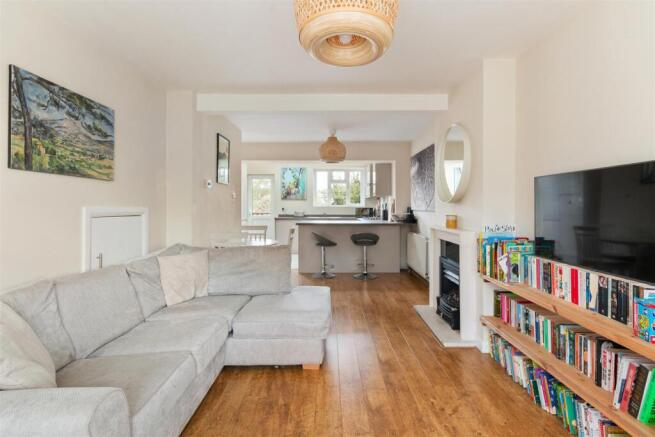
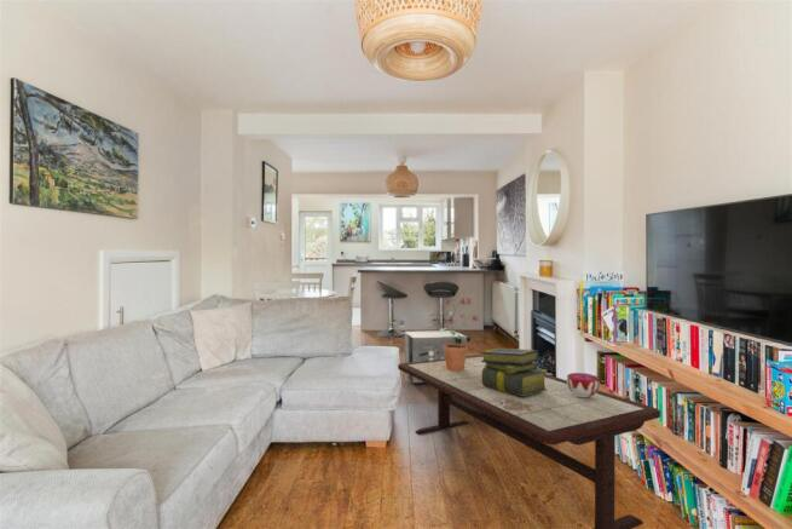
+ stack of books [480,347,548,396]
+ coffee table [397,353,661,529]
+ decorative bowl [566,372,601,397]
+ potted plant [441,297,479,370]
+ safe [403,329,472,384]
